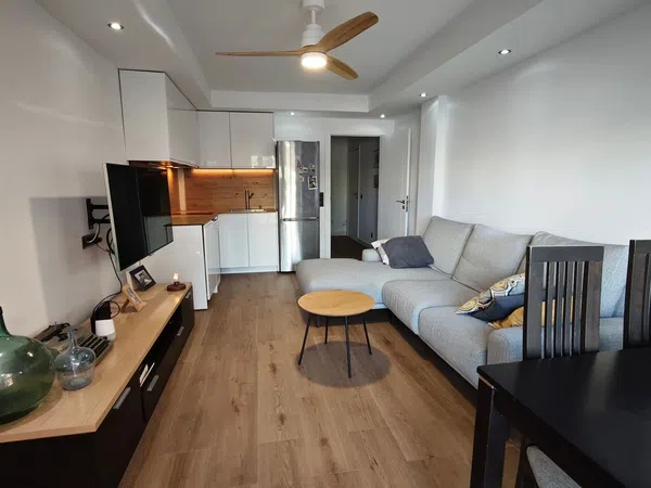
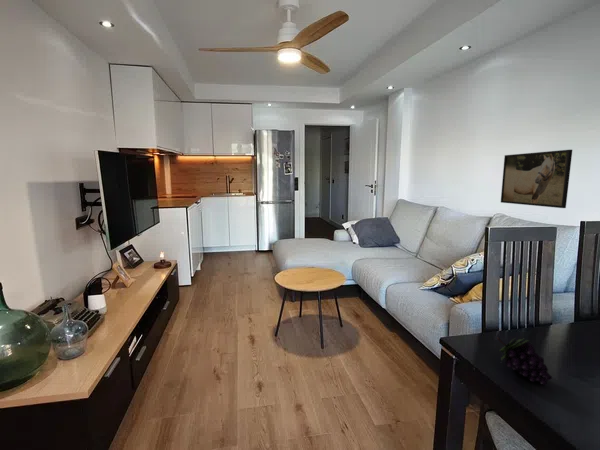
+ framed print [500,149,573,209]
+ fruit [496,336,553,386]
